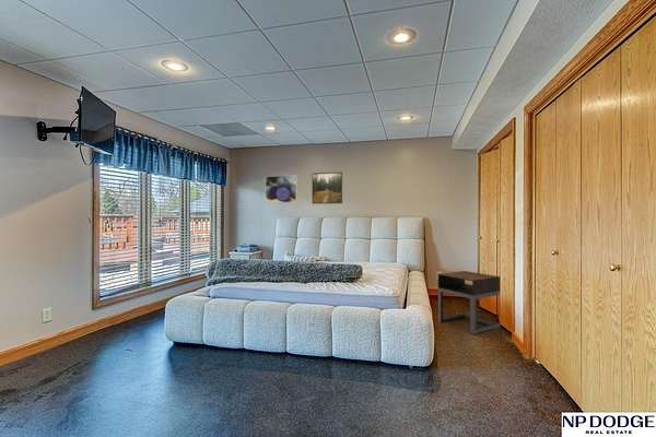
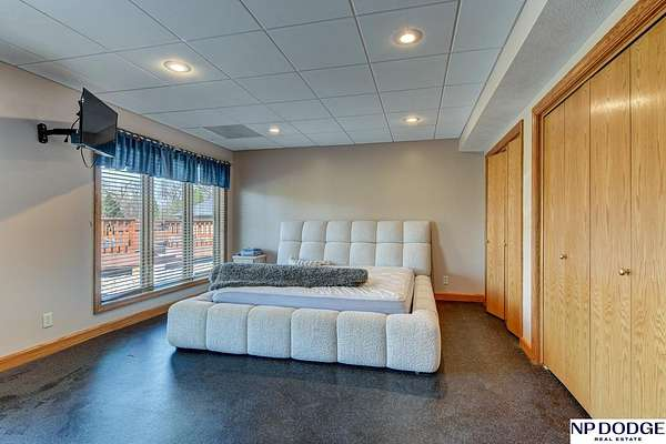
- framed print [265,174,297,204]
- nightstand [437,270,501,335]
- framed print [312,172,343,205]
